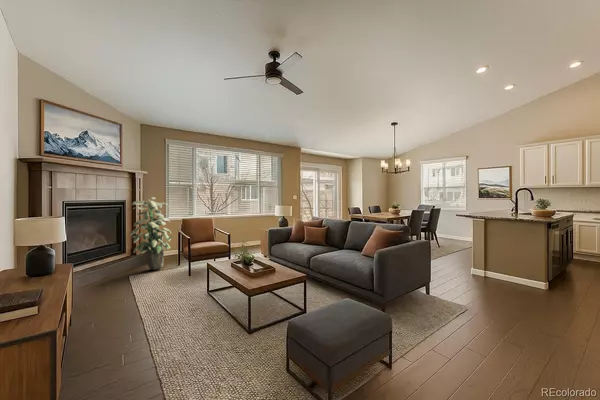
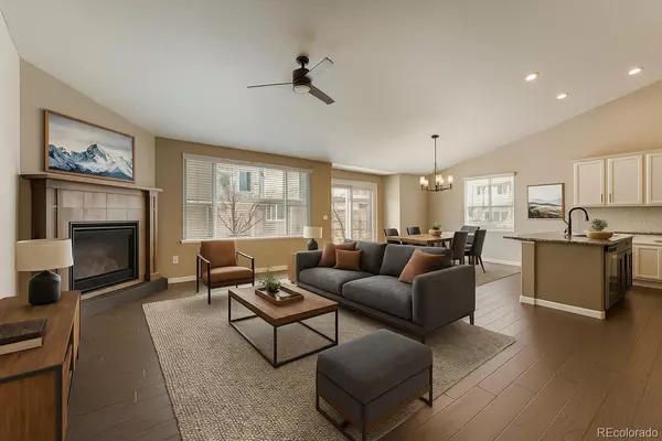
- indoor plant [129,196,174,271]
